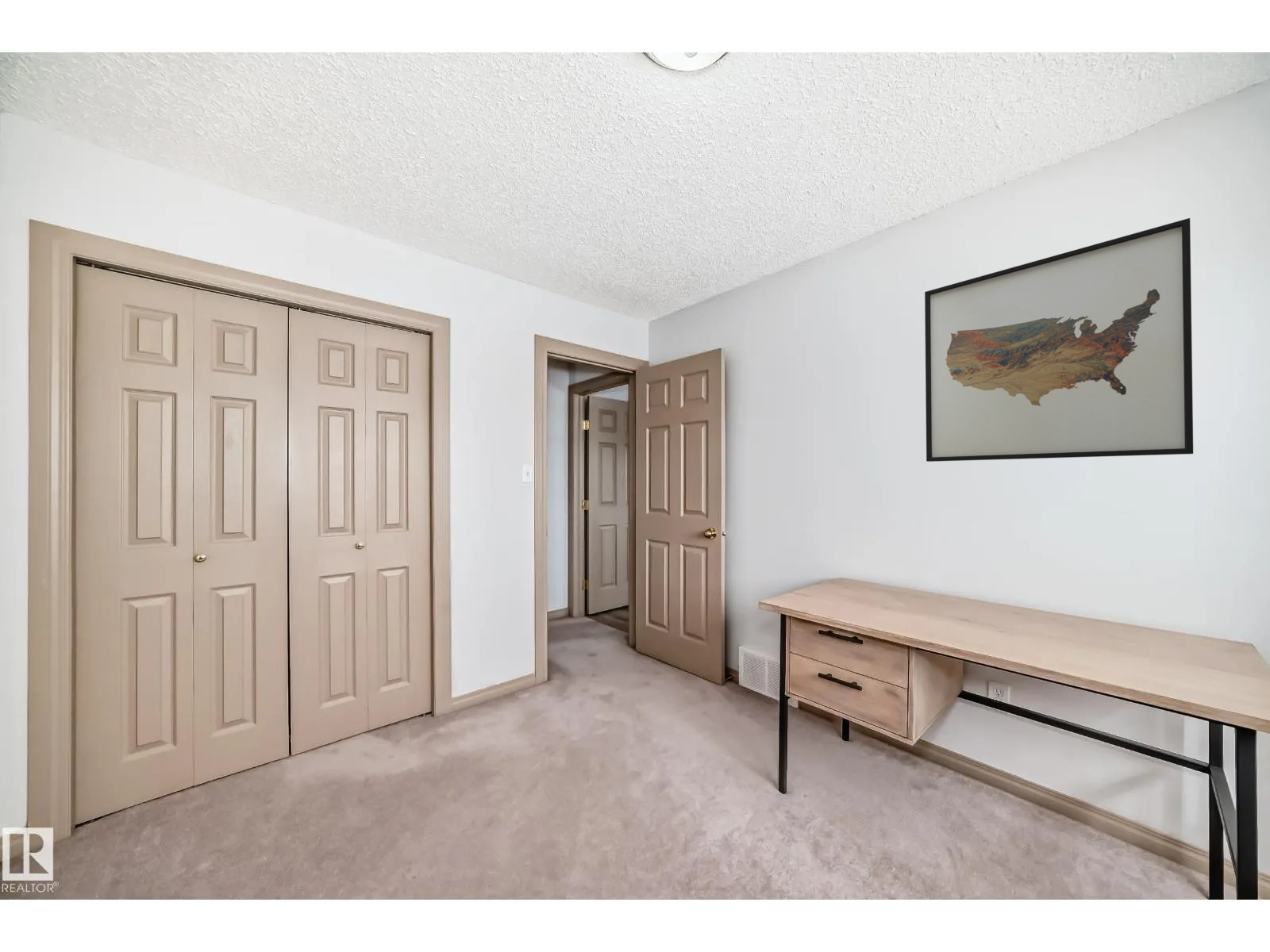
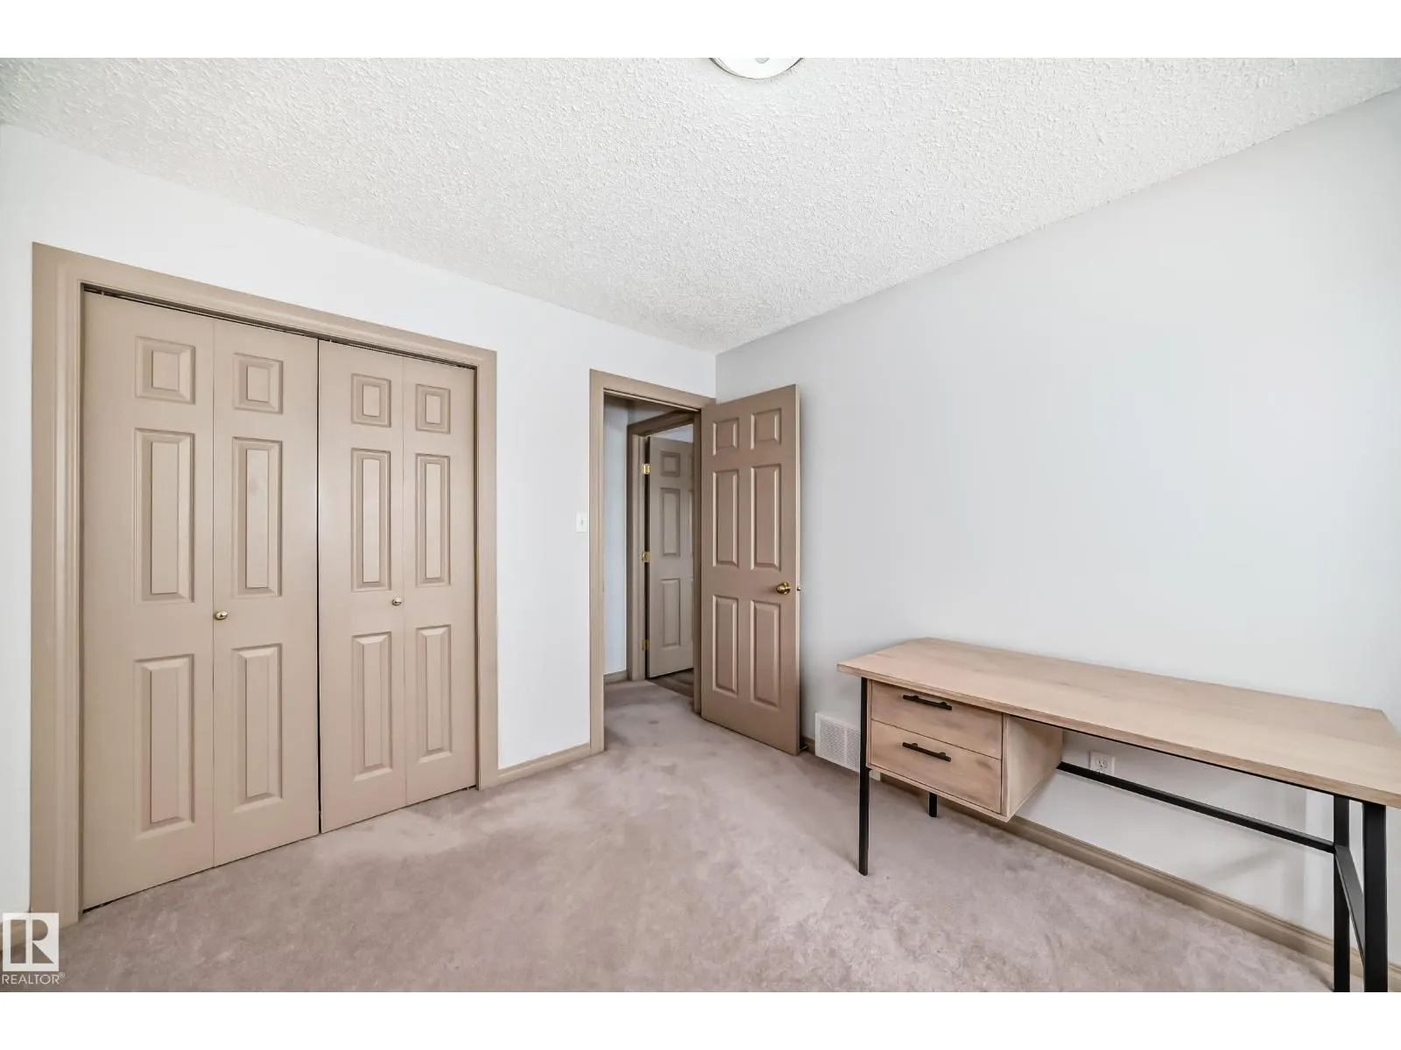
- wall art [924,217,1194,463]
